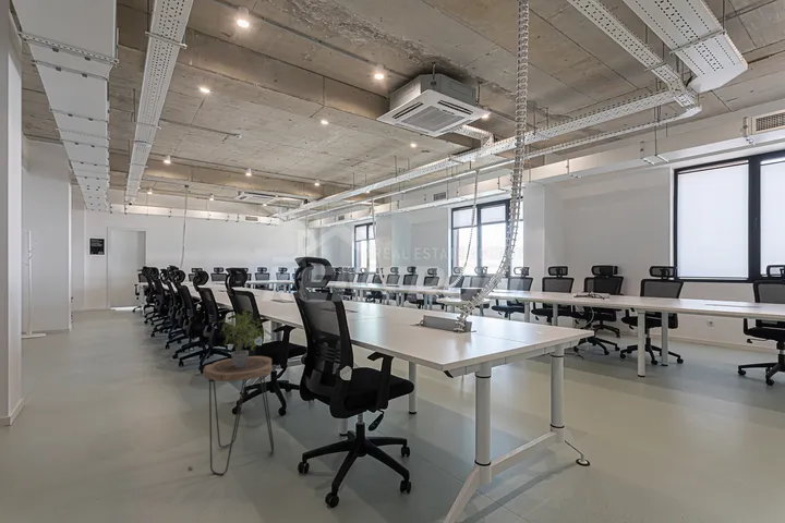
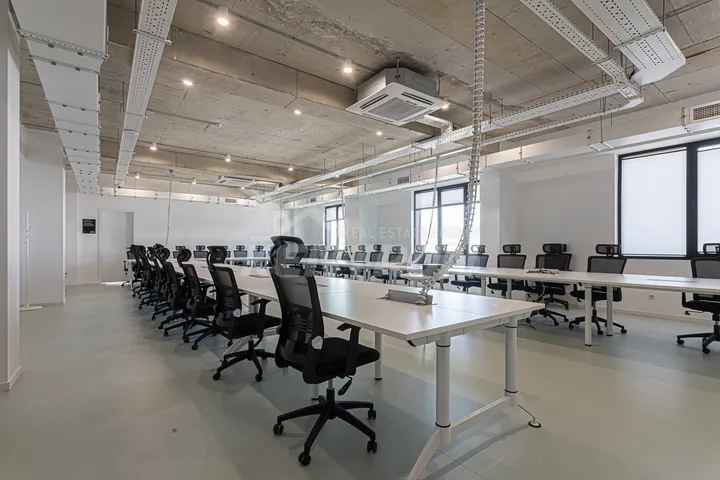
- side table [202,355,275,476]
- potted plant [218,307,265,367]
